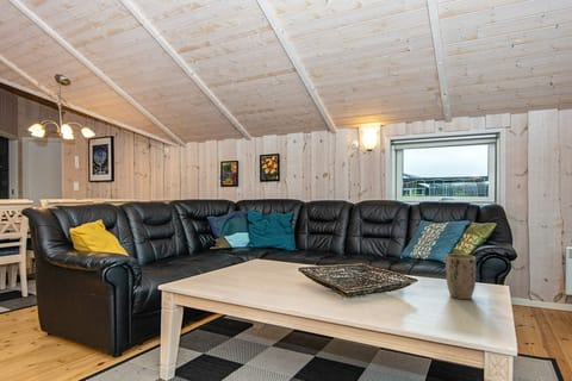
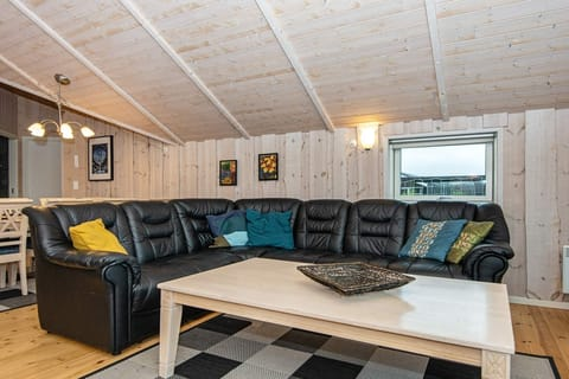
- plant pot [444,252,478,300]
